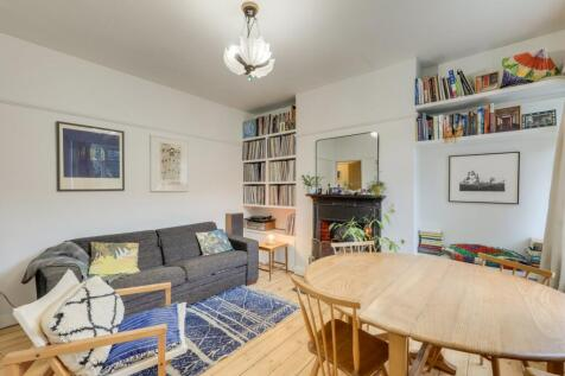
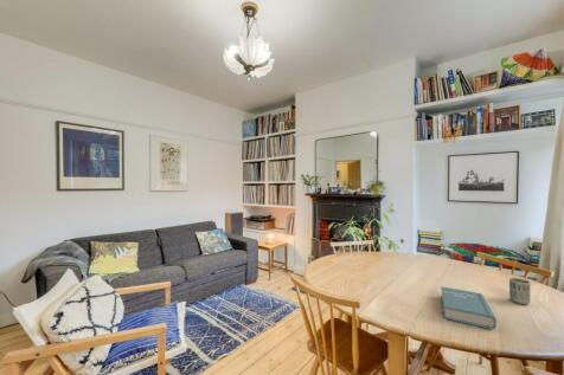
+ cup [508,277,532,305]
+ book [440,285,498,330]
